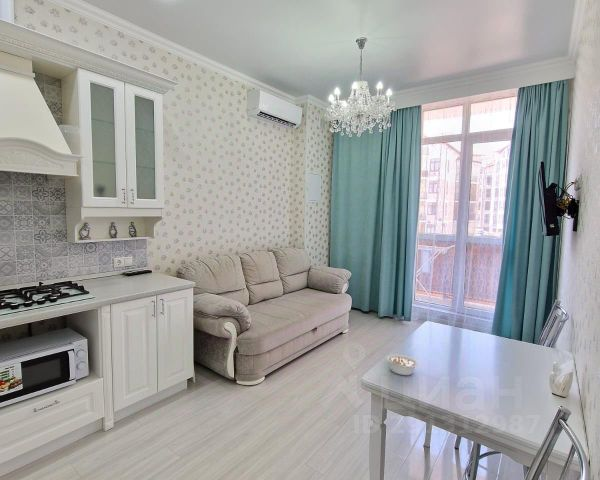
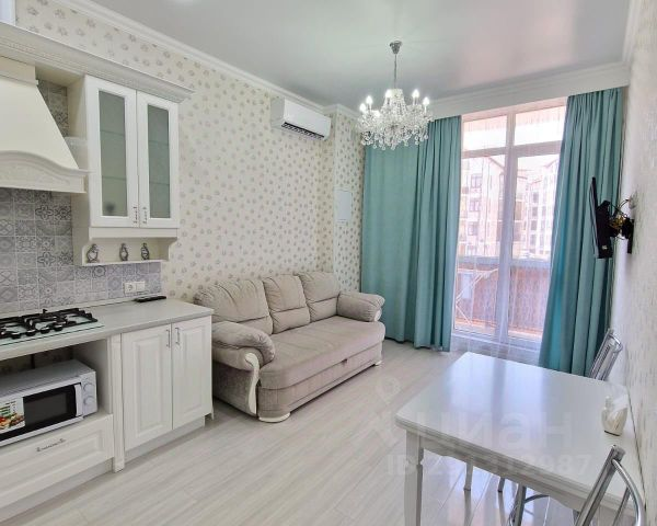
- legume [385,353,419,376]
